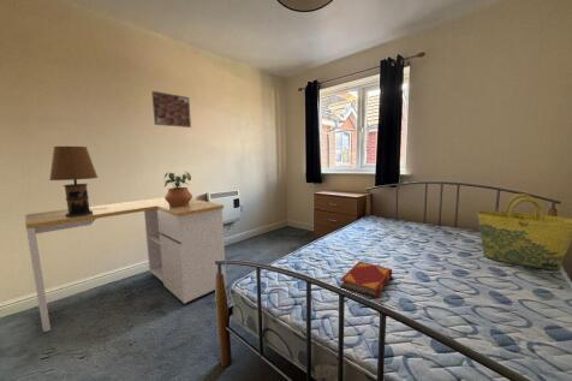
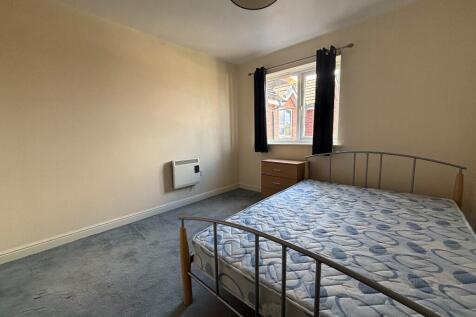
- tote bag [476,192,572,272]
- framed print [150,90,192,129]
- potted plant [163,171,193,208]
- desk [24,196,227,333]
- hardback book [339,261,393,299]
- table lamp [48,145,106,216]
